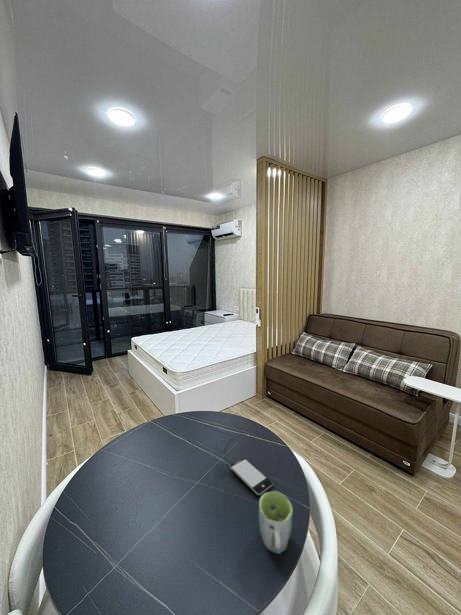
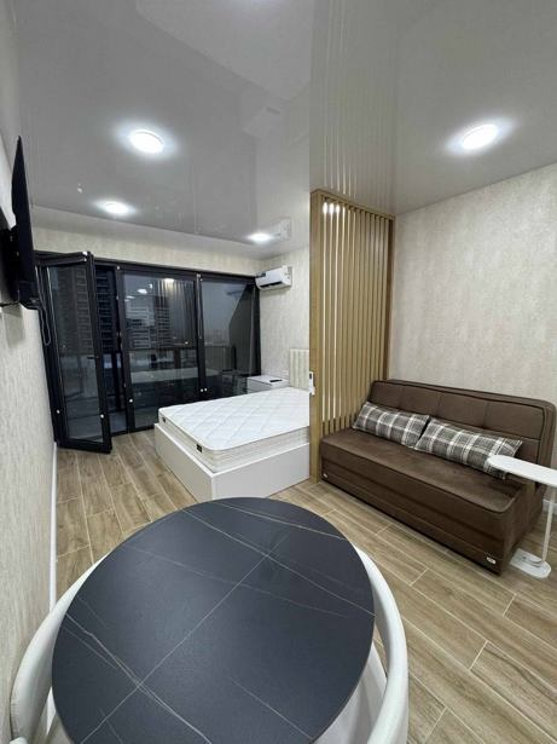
- smartphone [229,457,274,496]
- mug [258,490,294,555]
